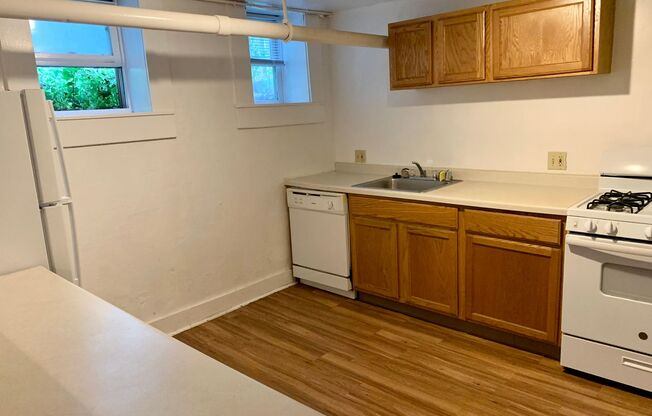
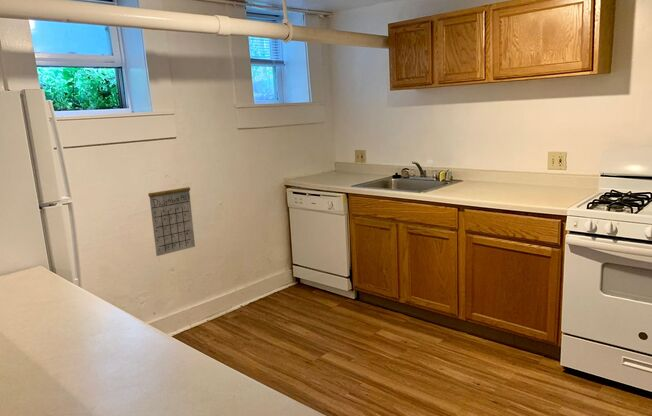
+ calendar [147,174,196,257]
